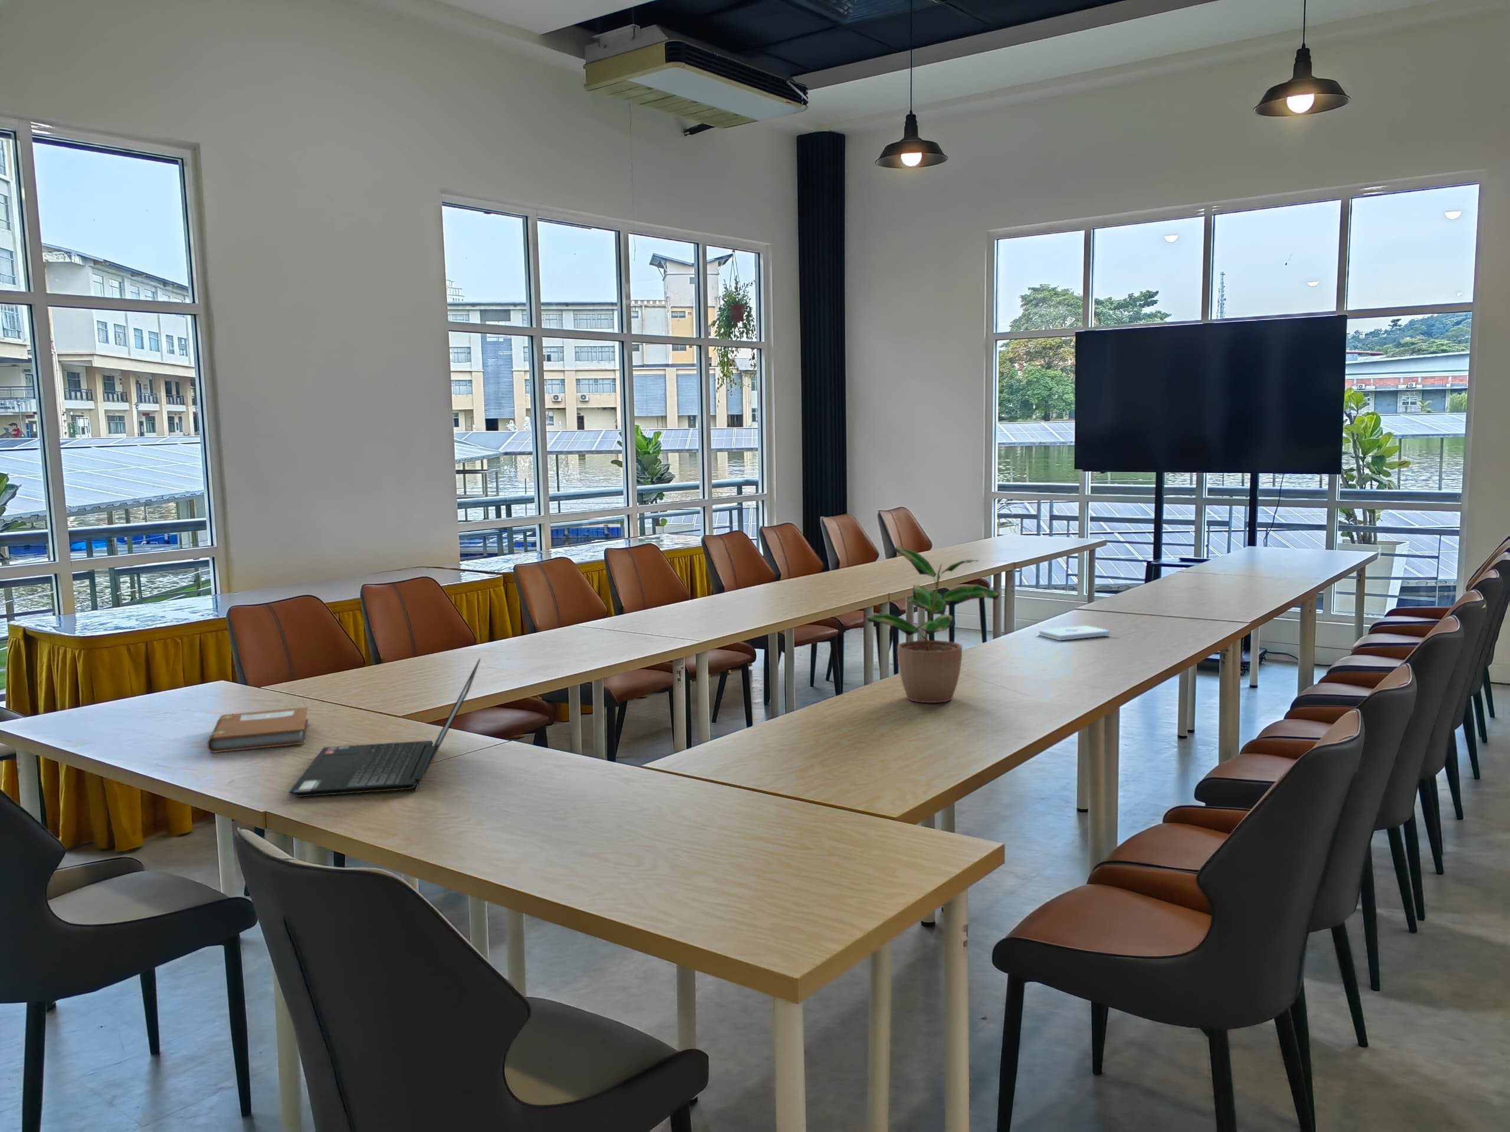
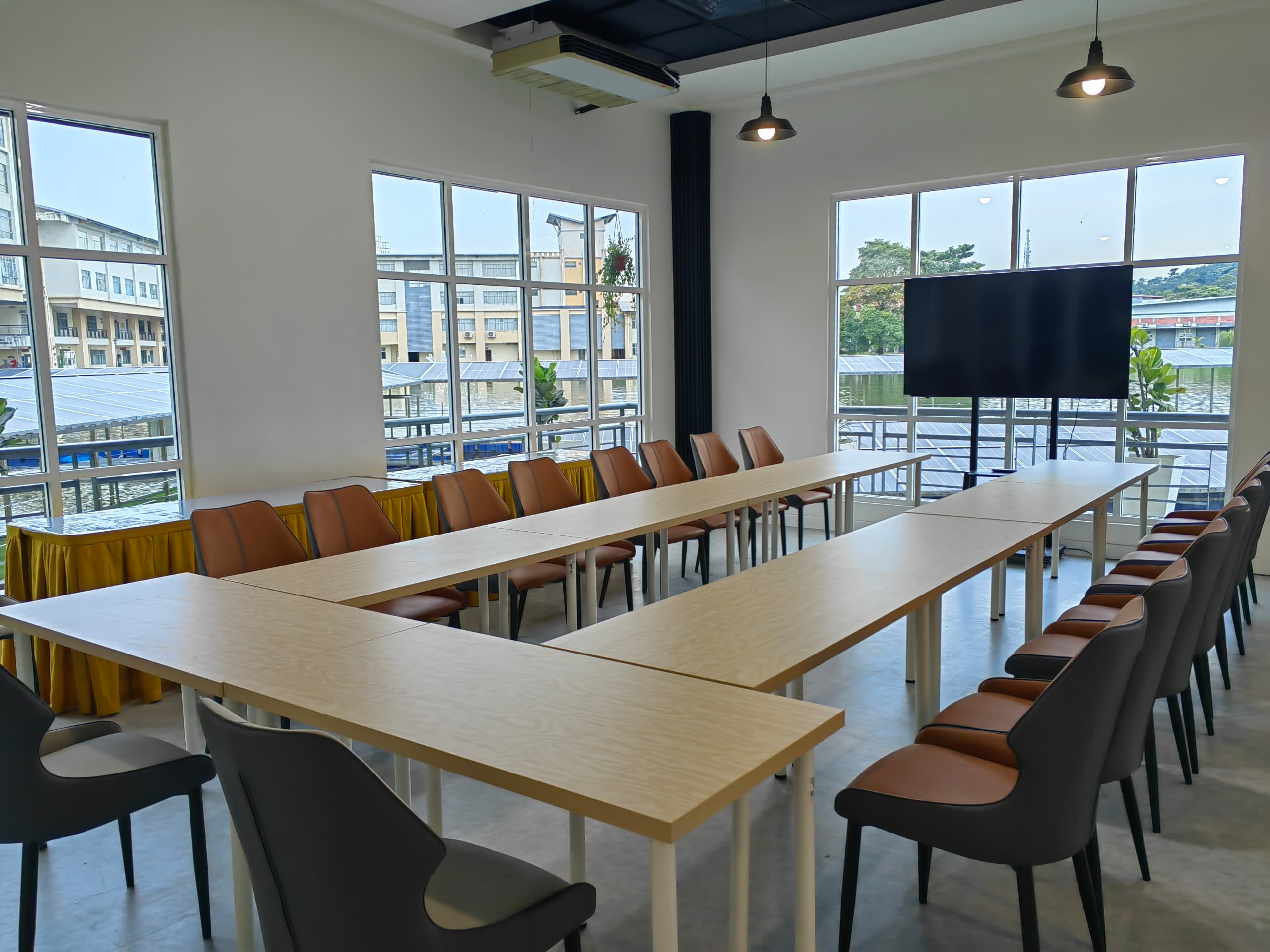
- laptop computer [288,658,482,798]
- potted plant [864,547,1000,704]
- notepad [1038,625,1111,641]
- notebook [207,706,309,754]
